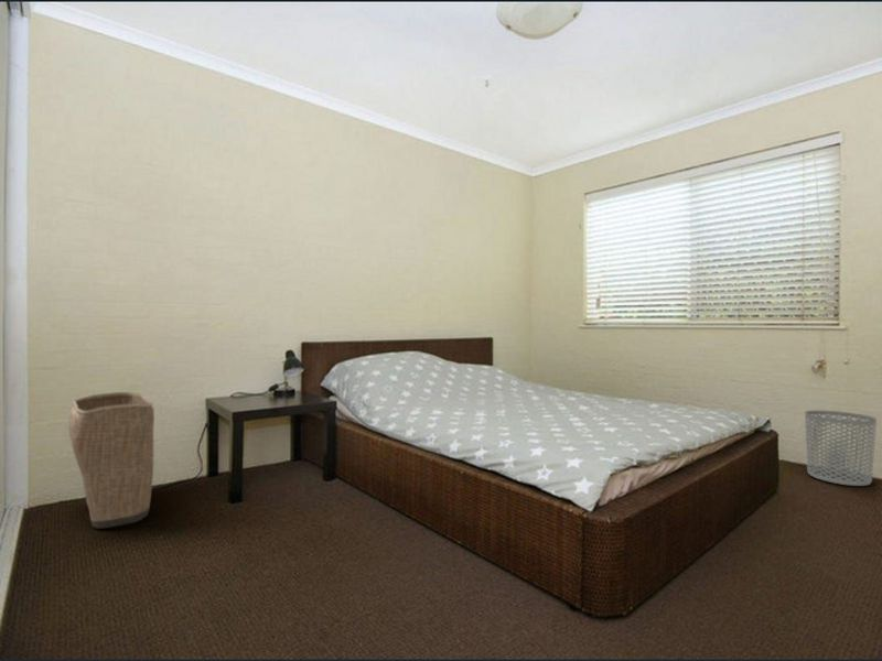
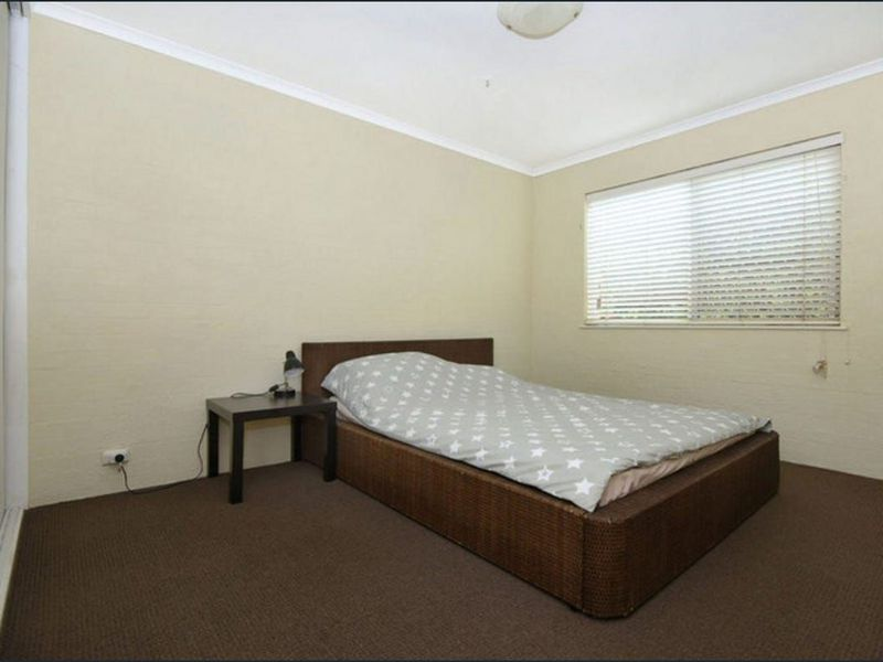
- laundry basket [67,391,155,530]
- waste bin [804,410,878,487]
